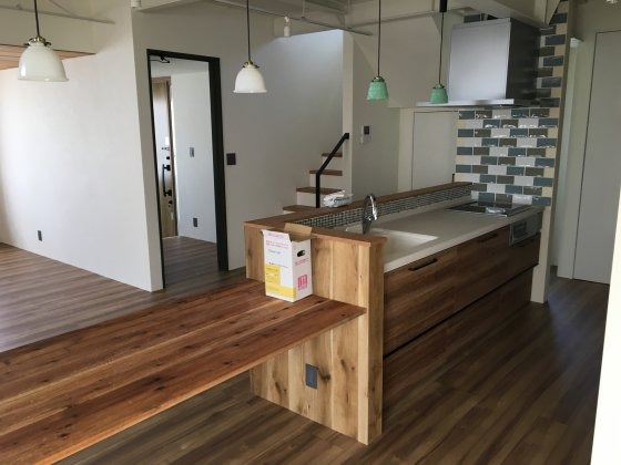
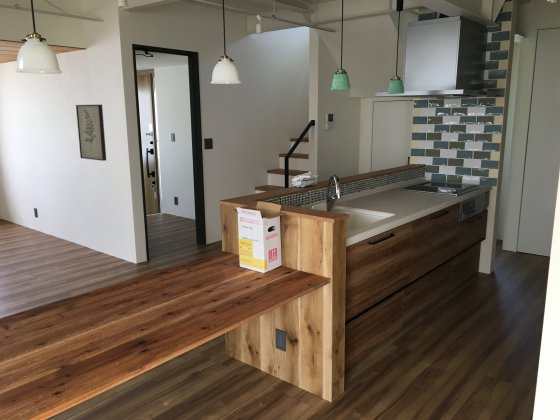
+ wall art [75,104,107,162]
